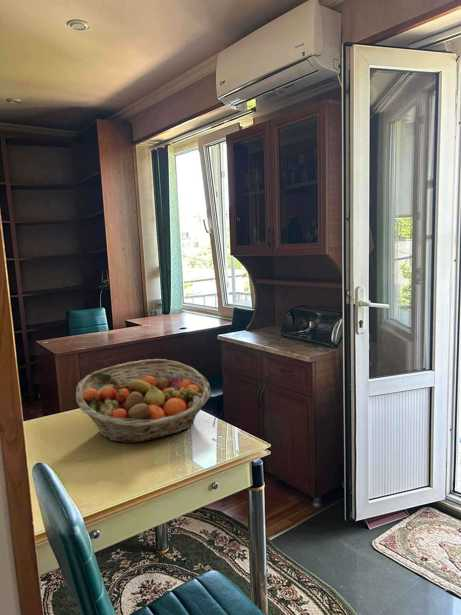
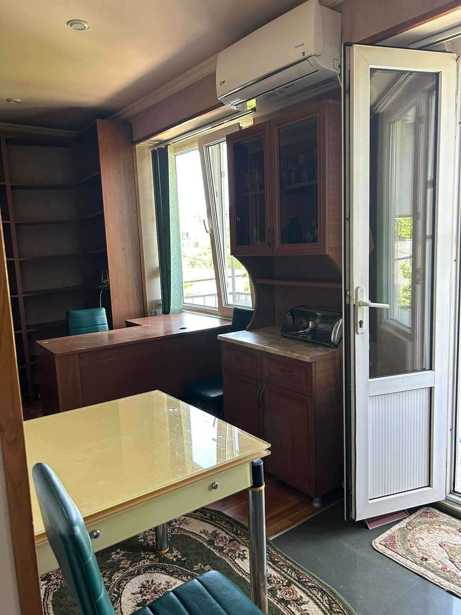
- fruit basket [75,358,212,444]
